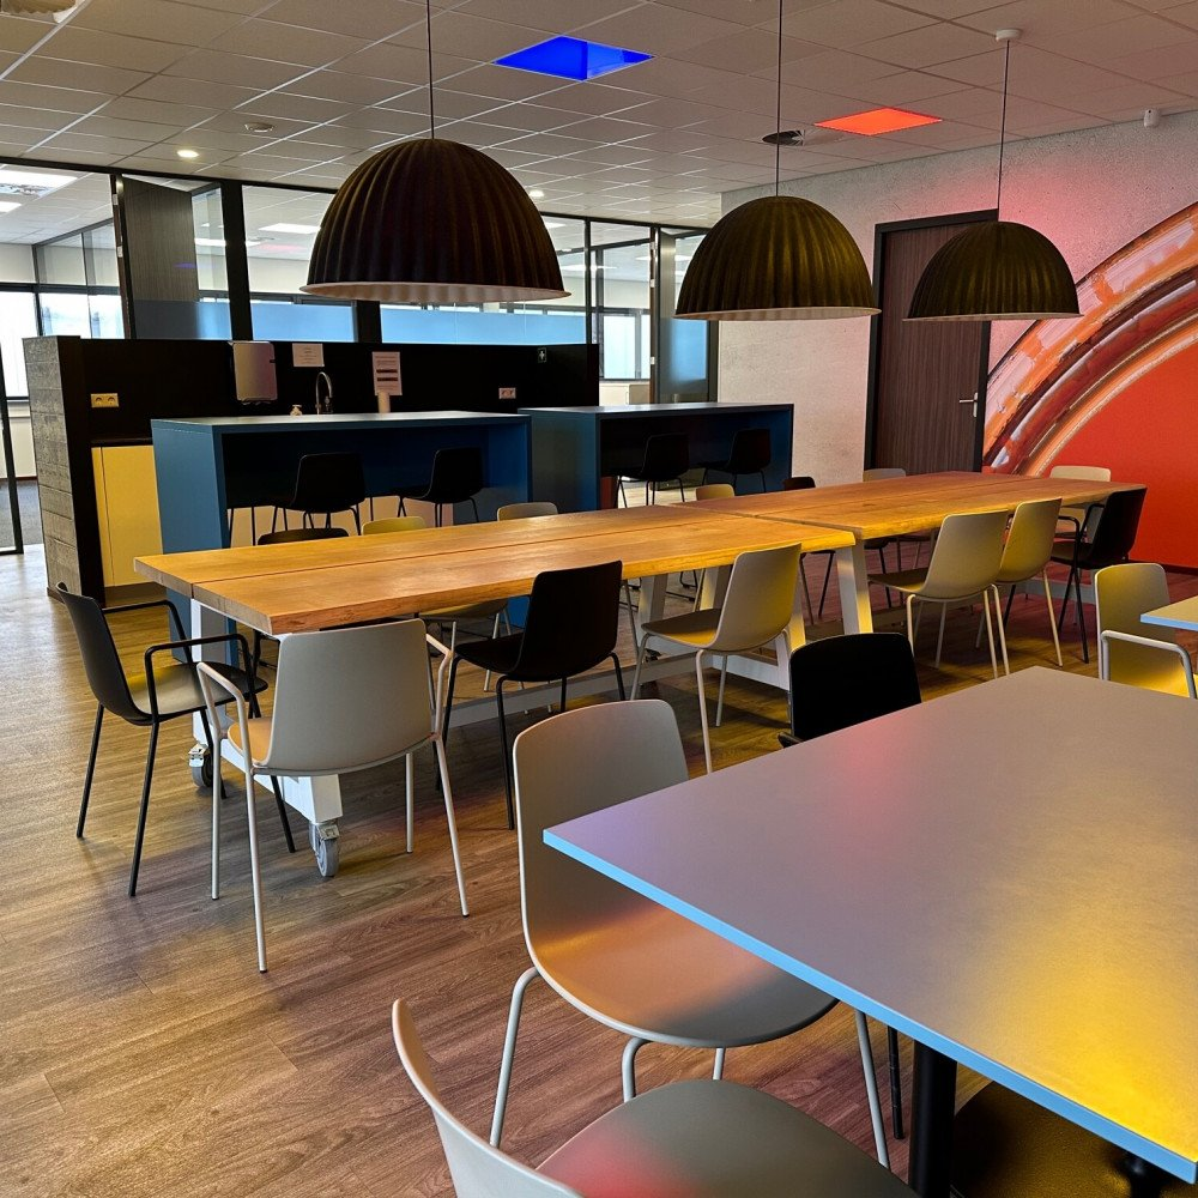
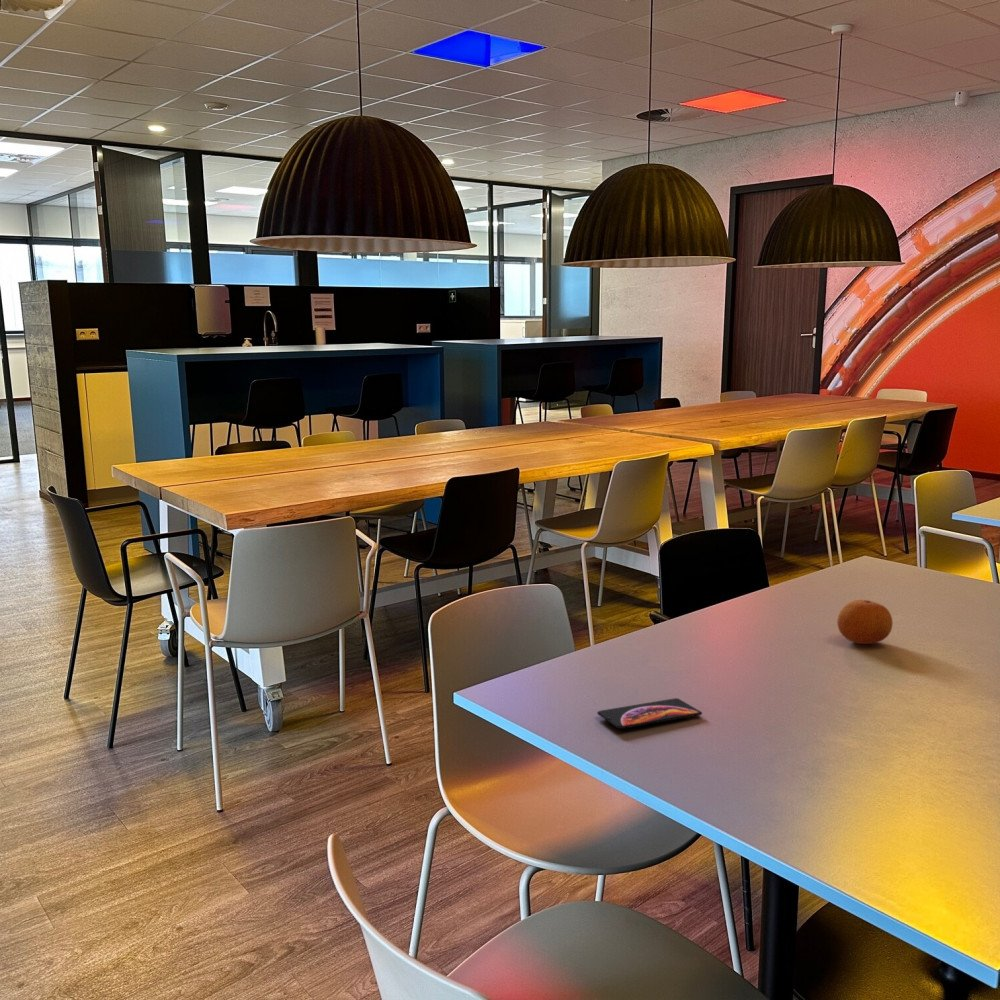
+ smartphone [596,697,703,730]
+ fruit [836,599,894,645]
